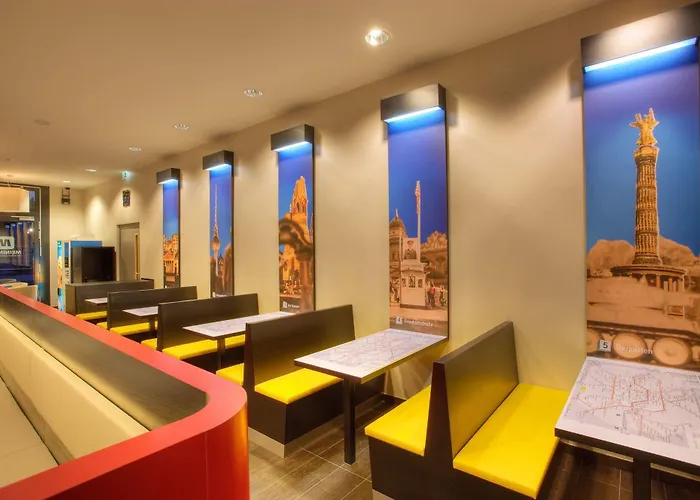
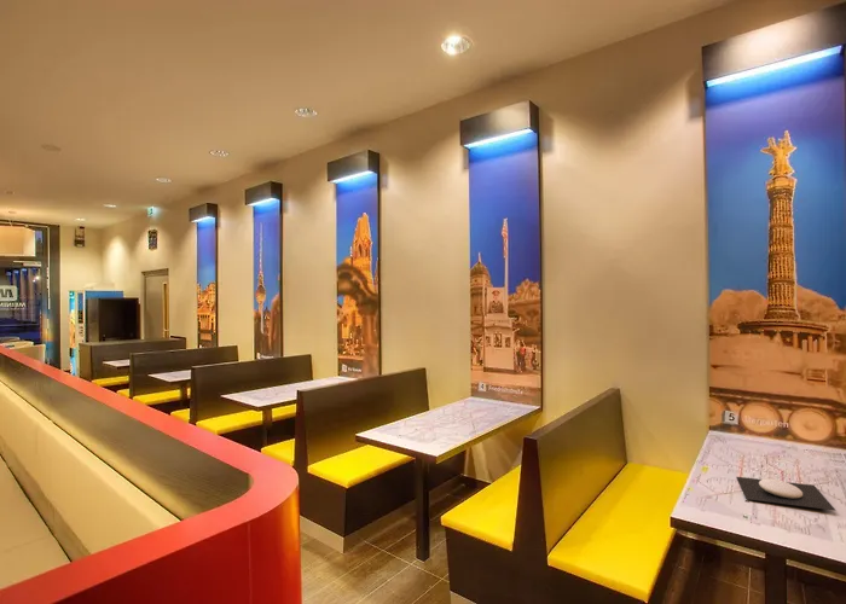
+ plate [736,476,838,511]
